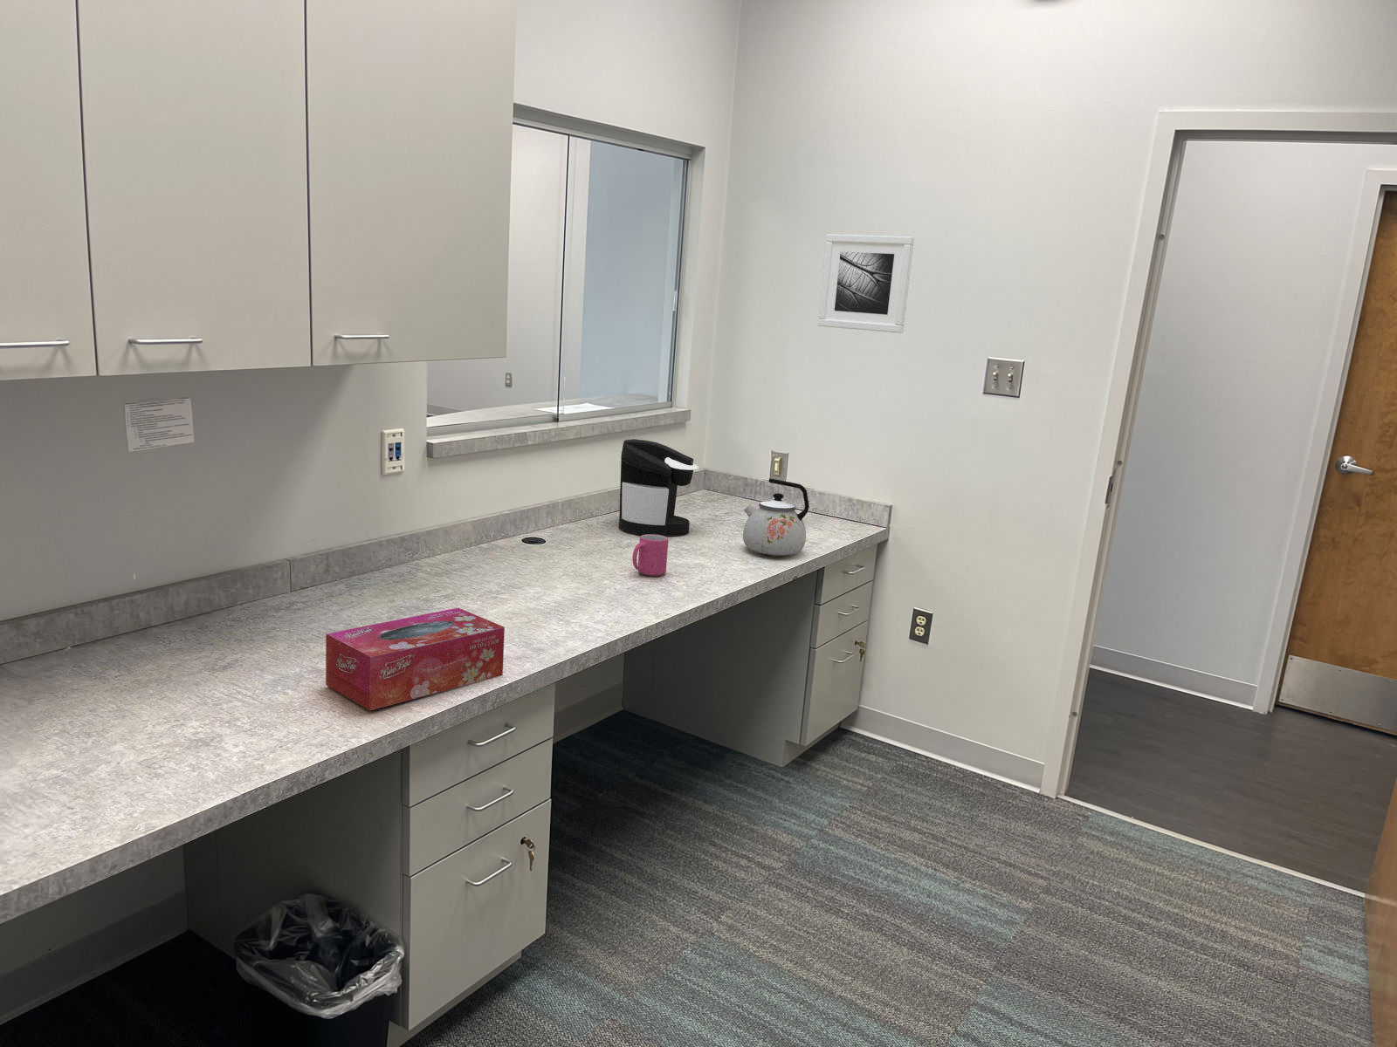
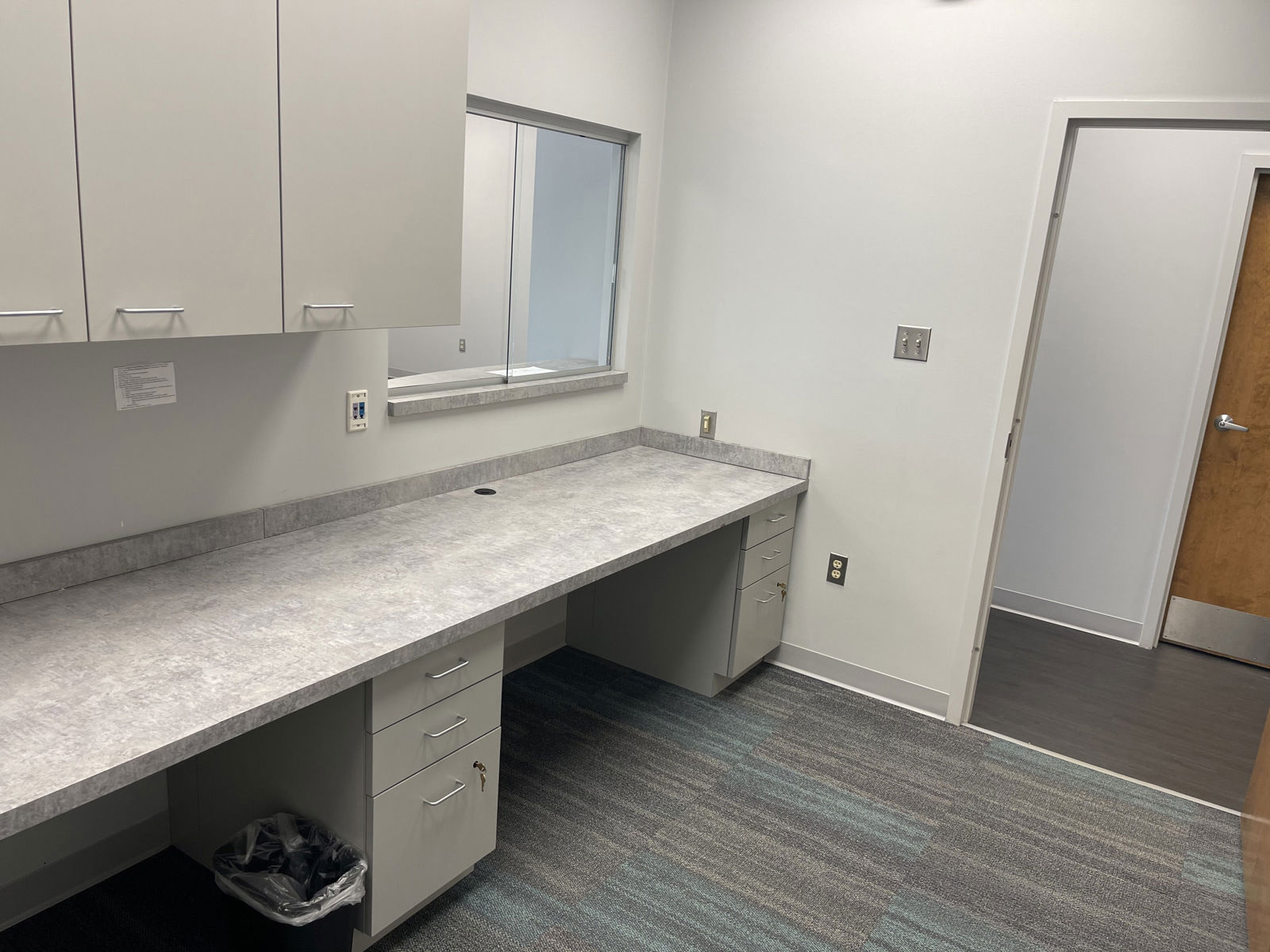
- mug [632,534,669,576]
- coffee maker [618,438,700,537]
- kettle [743,478,811,556]
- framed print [817,233,915,334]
- tissue box [324,607,506,712]
